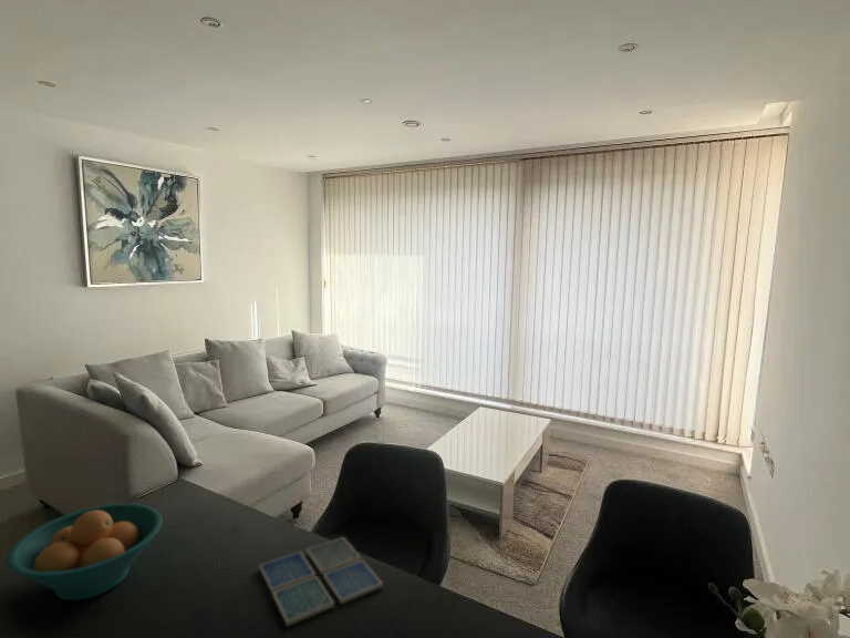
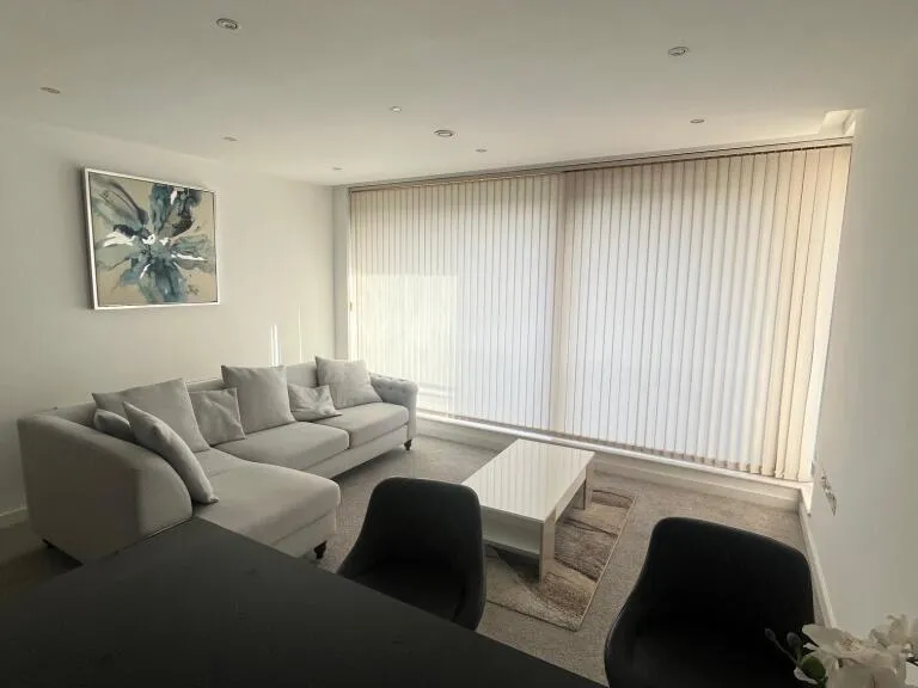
- drink coaster [258,536,384,628]
- fruit bowl [6,503,164,601]
